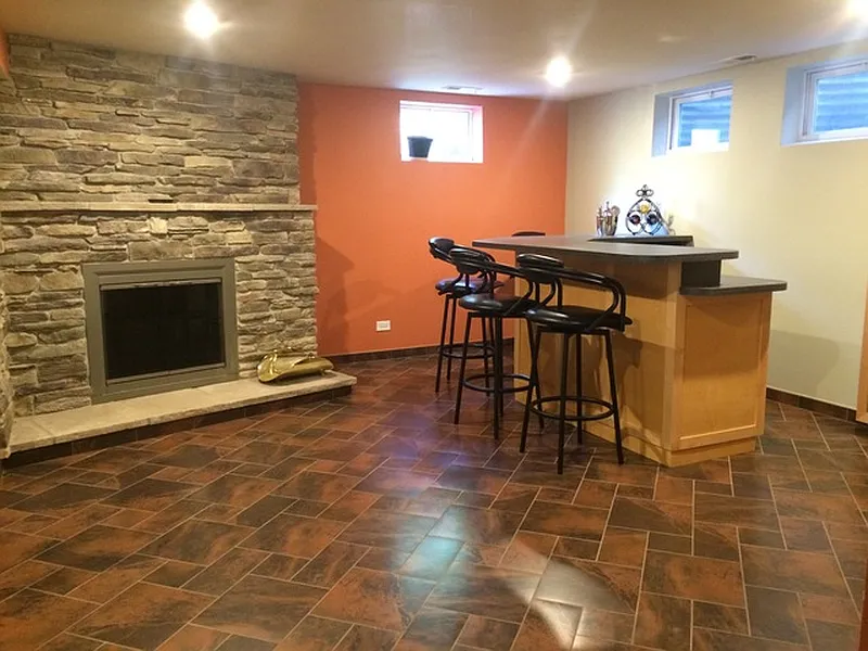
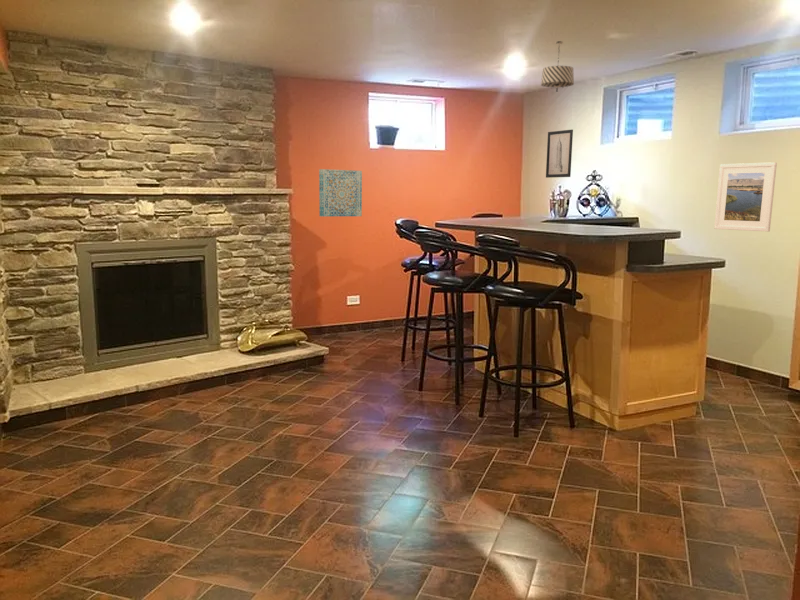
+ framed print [713,161,778,233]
+ wall art [545,129,574,179]
+ wall art [318,168,363,218]
+ pendant light [540,40,575,93]
